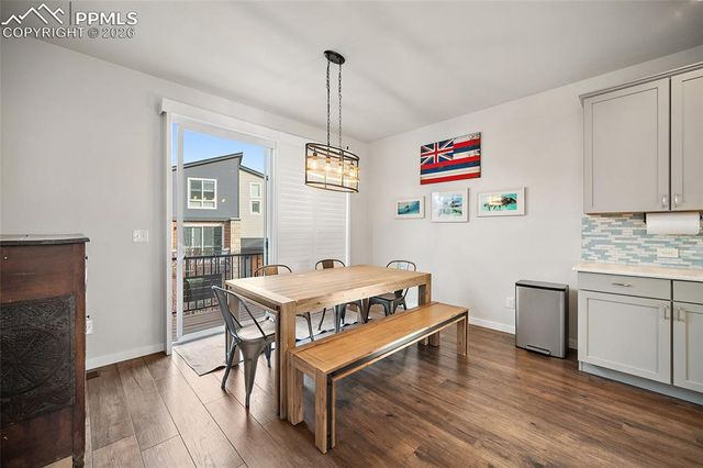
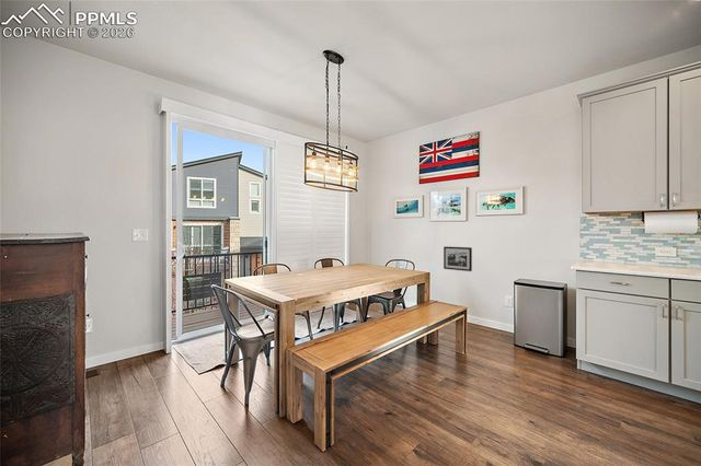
+ picture frame [443,246,473,272]
